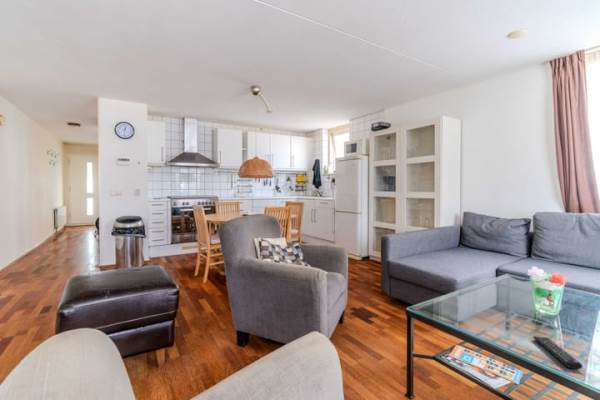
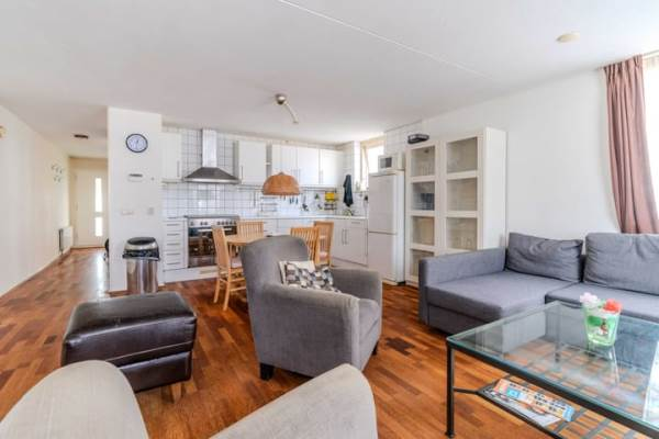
- remote control [532,335,584,370]
